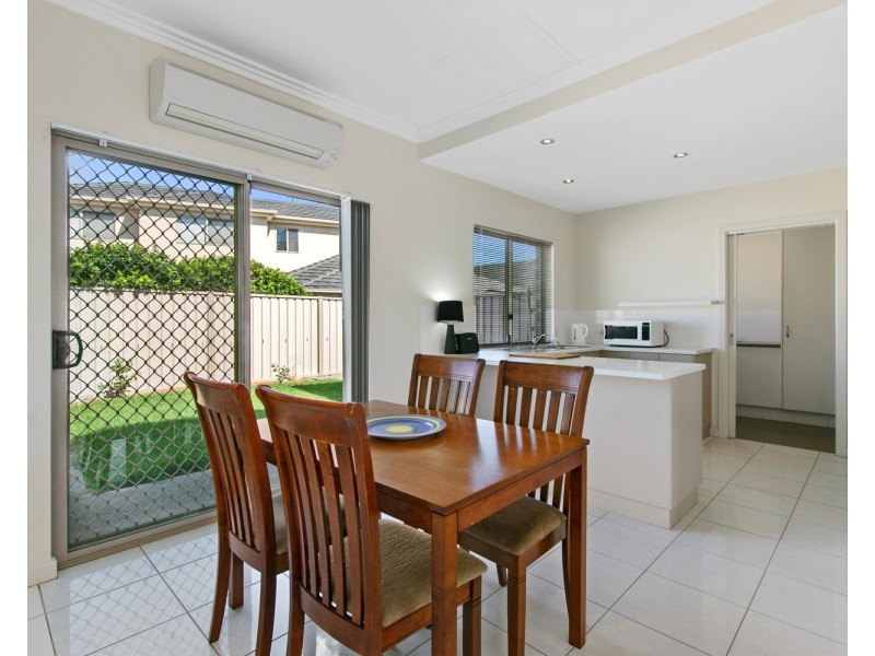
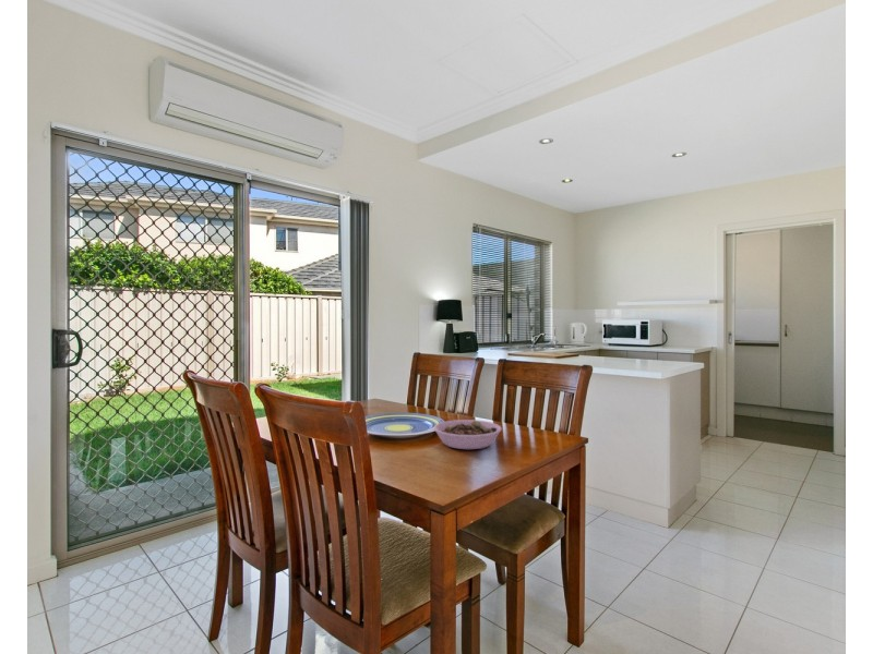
+ bowl [433,419,503,450]
